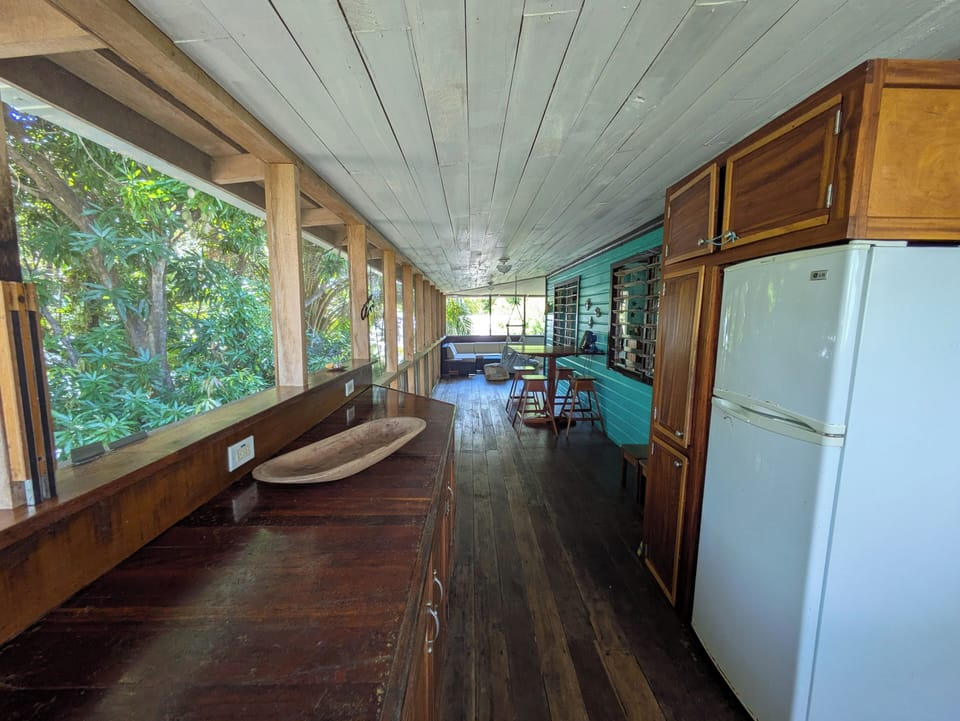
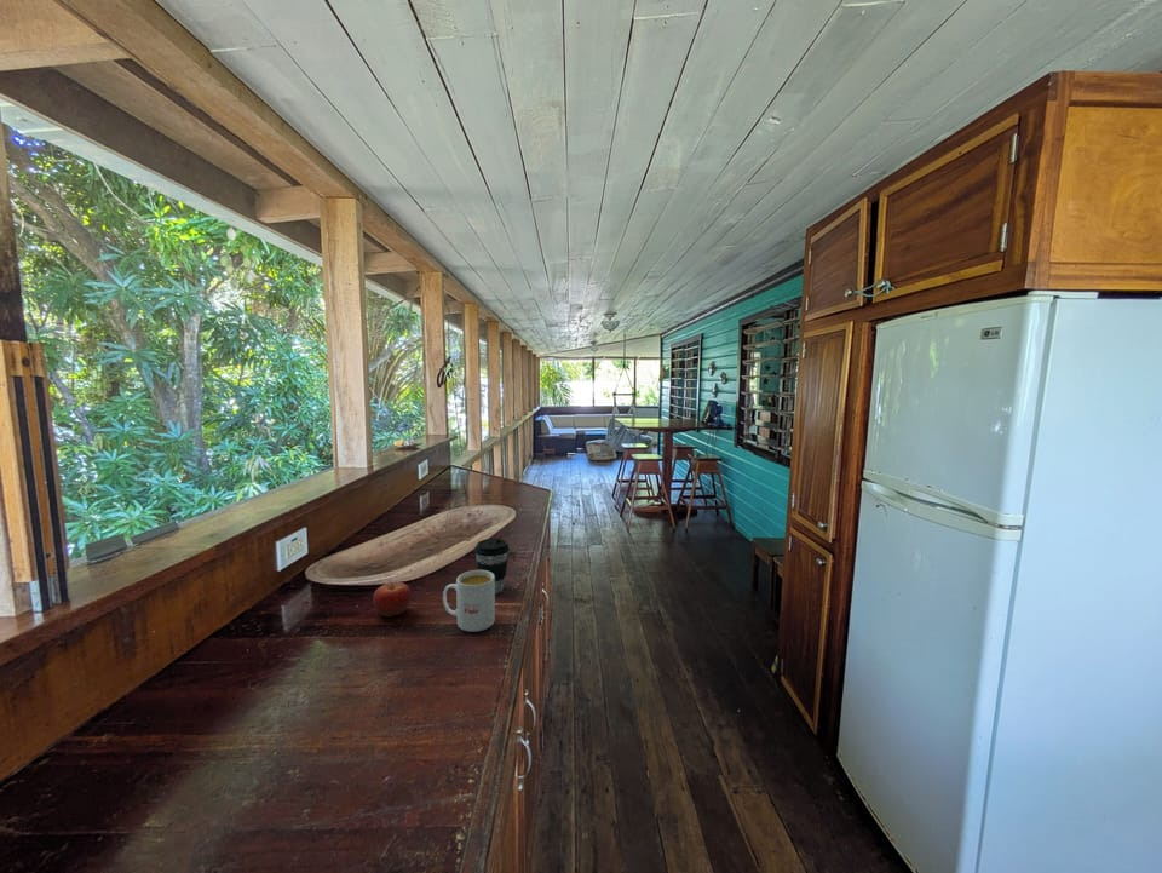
+ fruit [372,580,412,618]
+ mug [442,569,496,633]
+ coffee cup [473,538,511,595]
